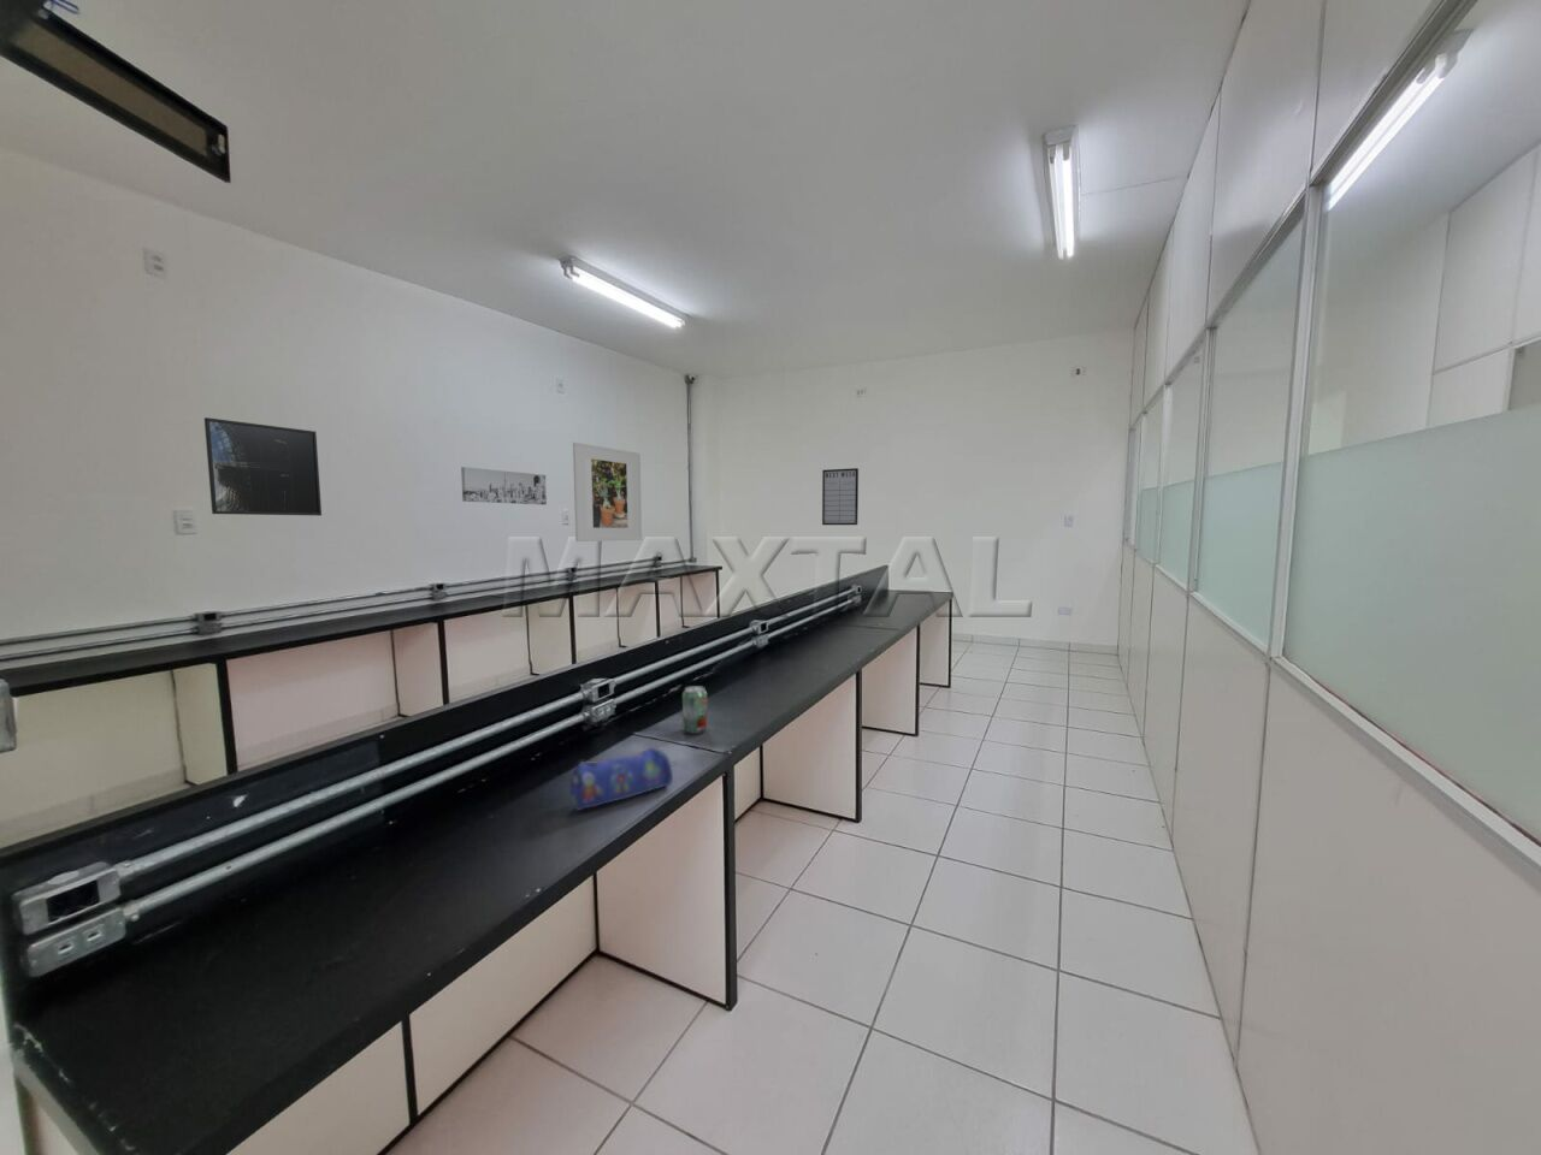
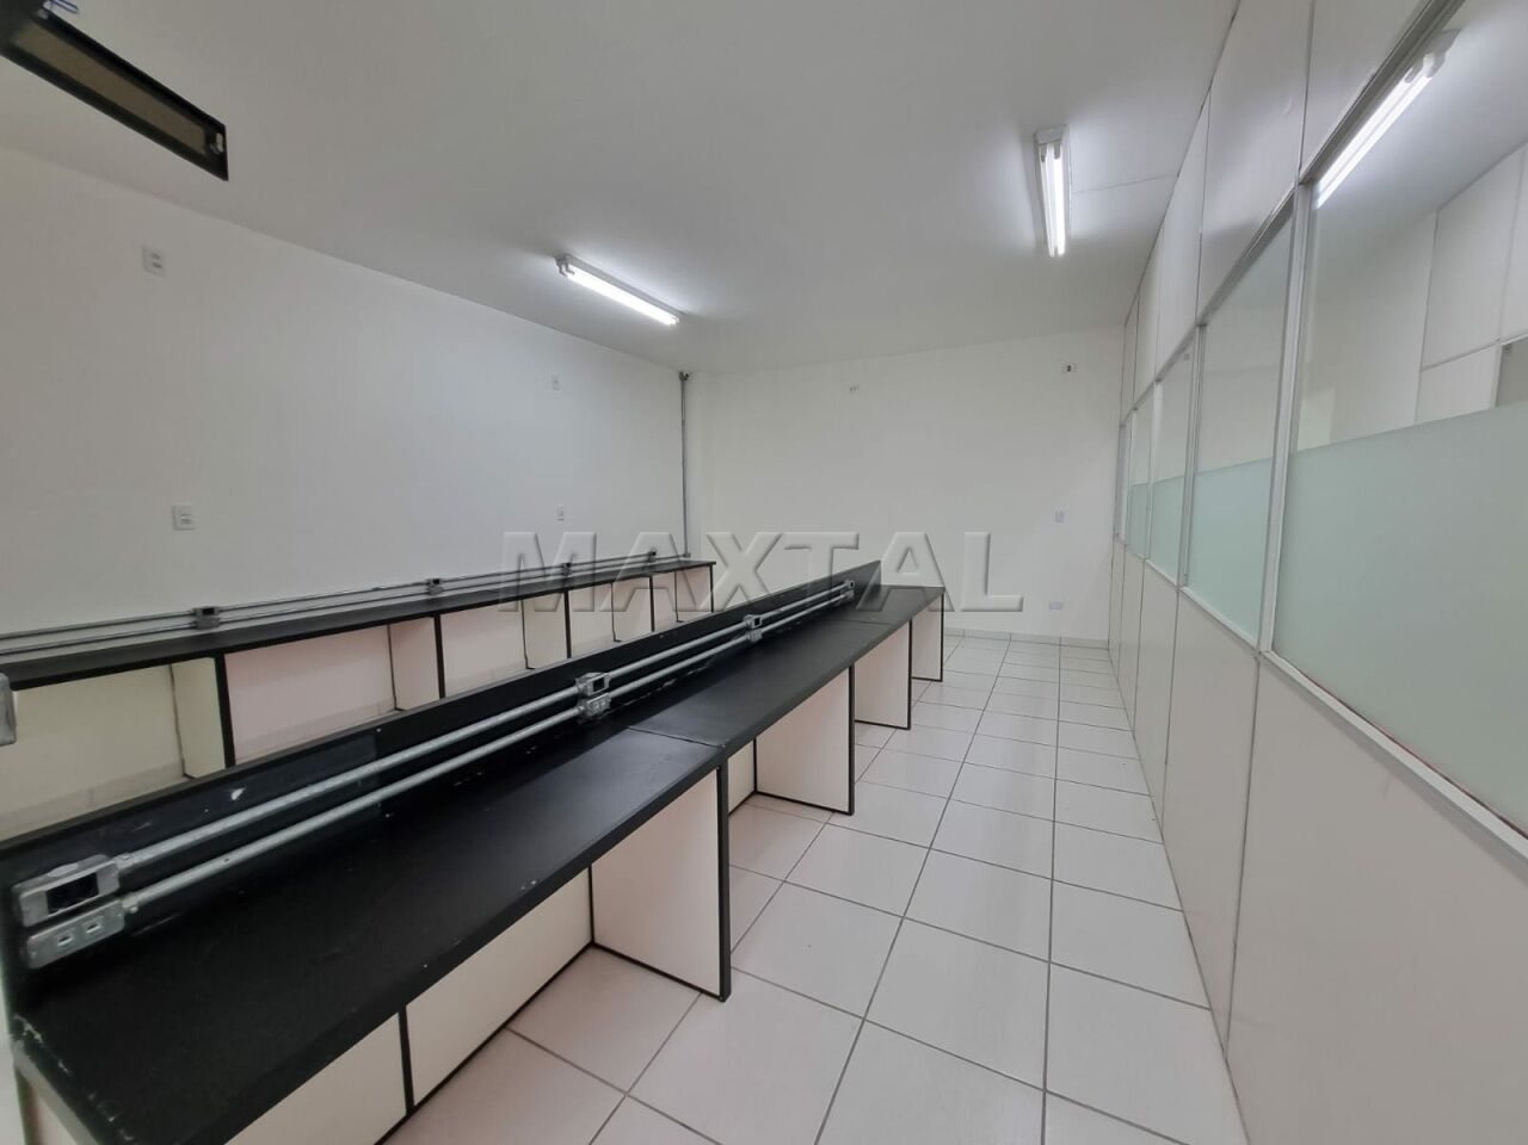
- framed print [204,416,323,517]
- beverage can [682,684,709,735]
- pencil case [569,746,675,812]
- writing board [821,467,859,525]
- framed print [572,442,643,542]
- wall art [460,466,547,505]
